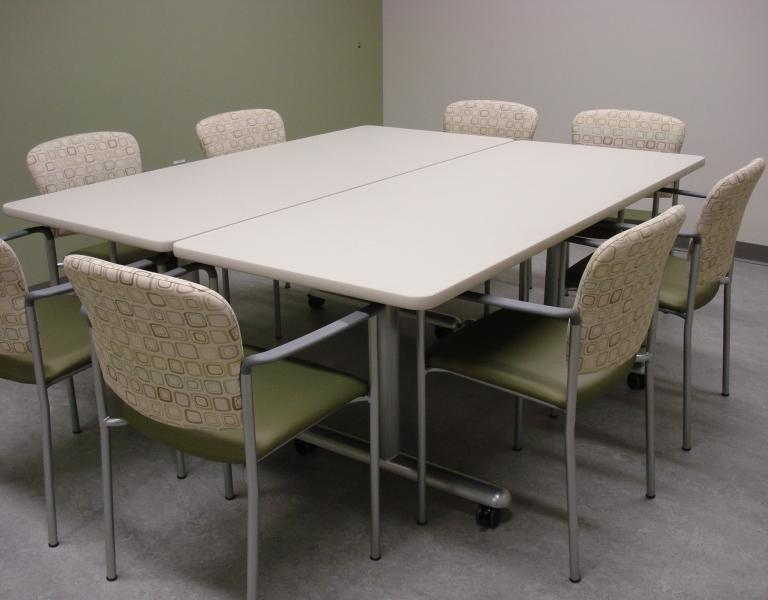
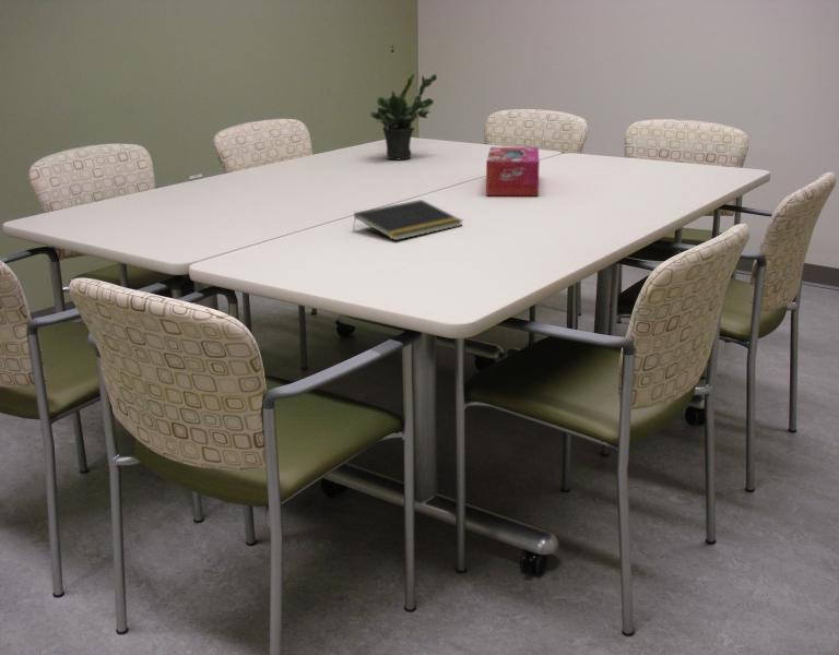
+ notepad [352,199,464,241]
+ tissue box [485,146,541,196]
+ potted plant [369,73,438,162]
